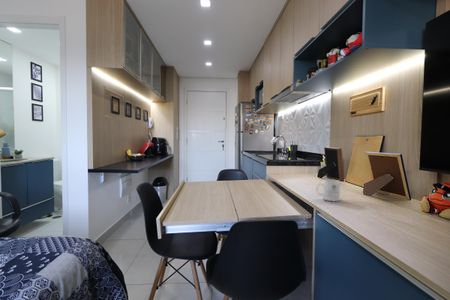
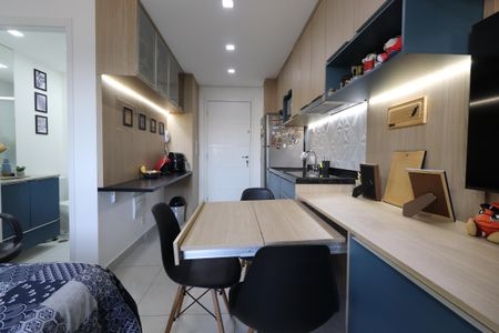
- mug [315,178,341,202]
